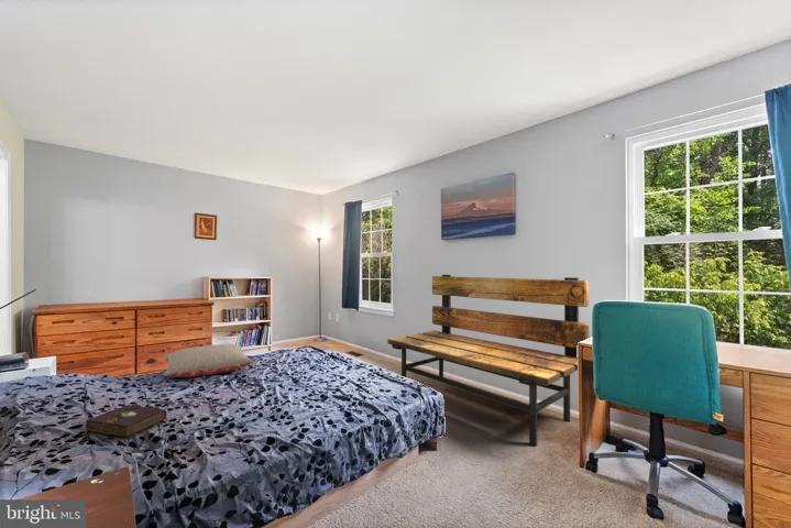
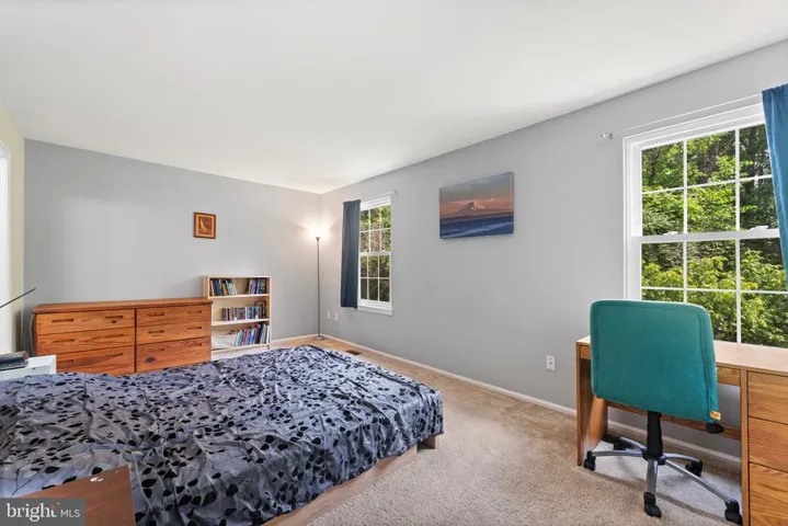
- book [85,404,167,439]
- bench [386,274,590,447]
- pillow [162,343,255,378]
